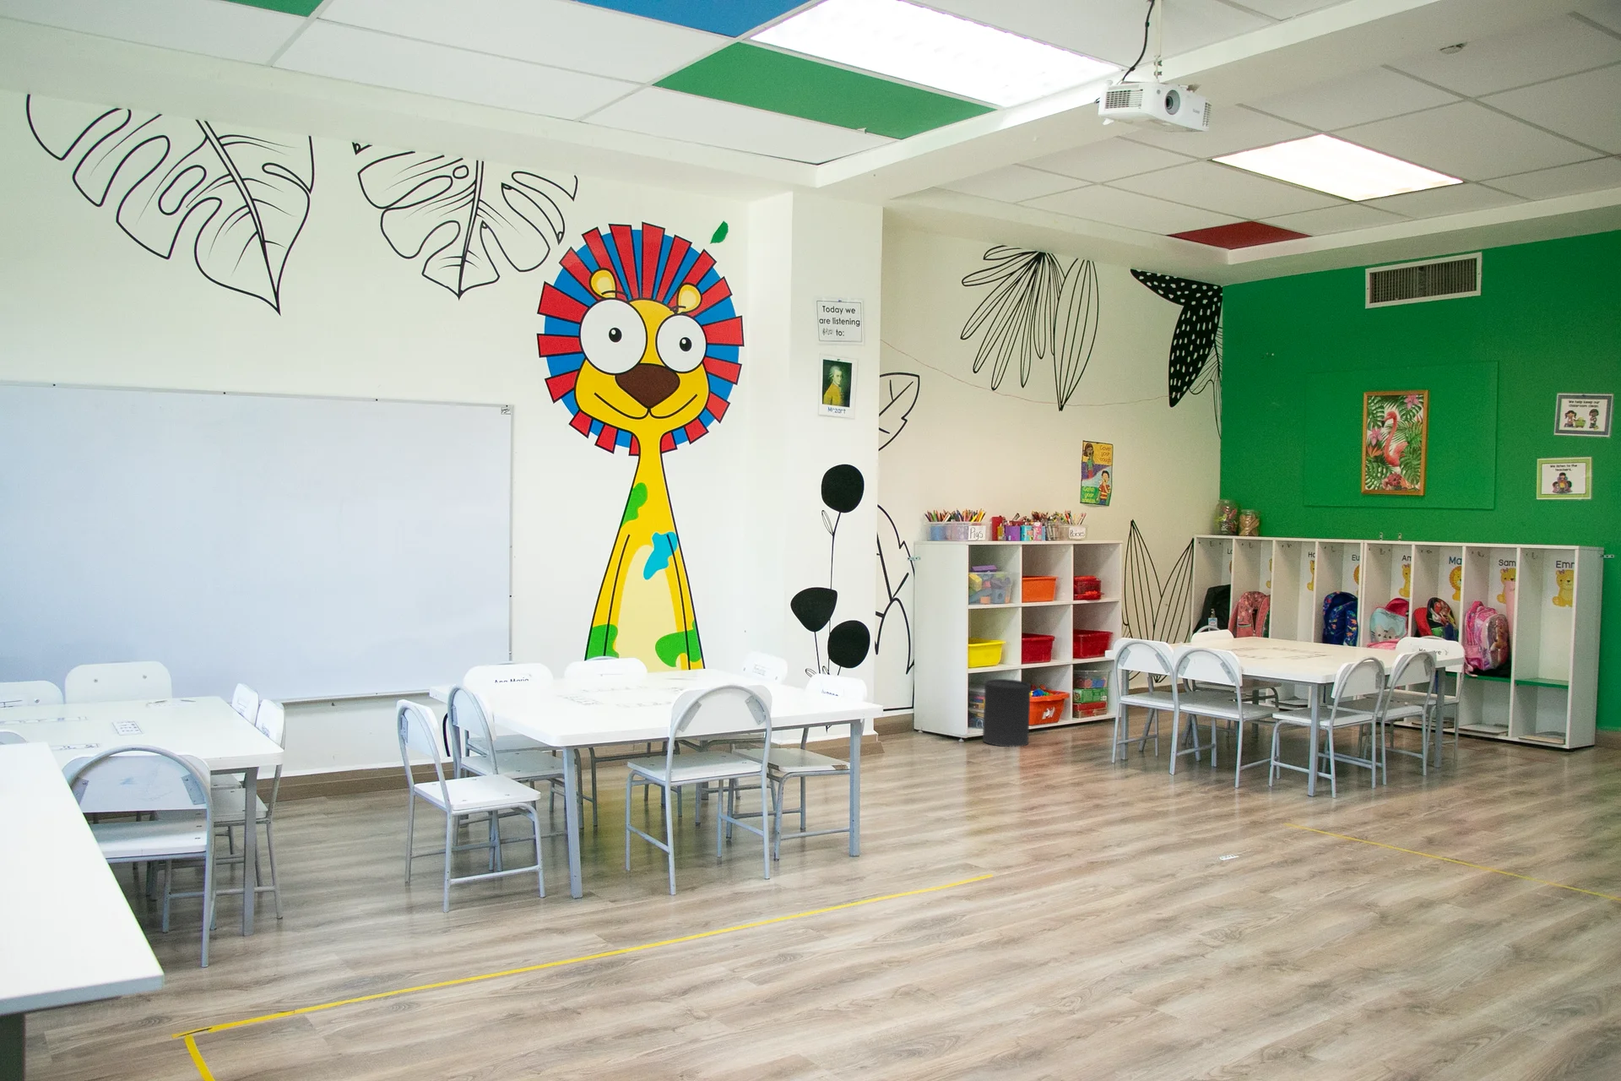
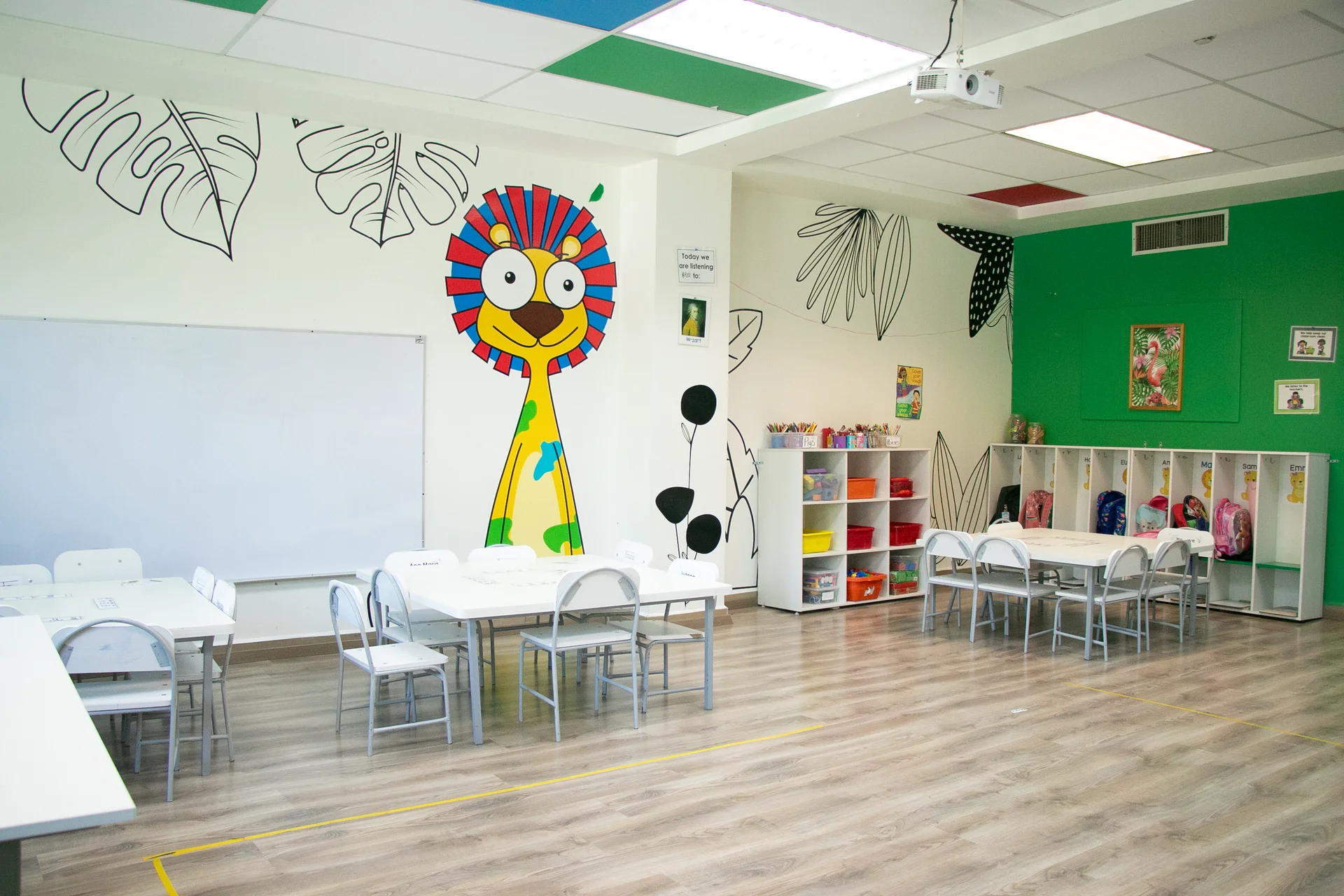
- trash can [982,678,1031,747]
